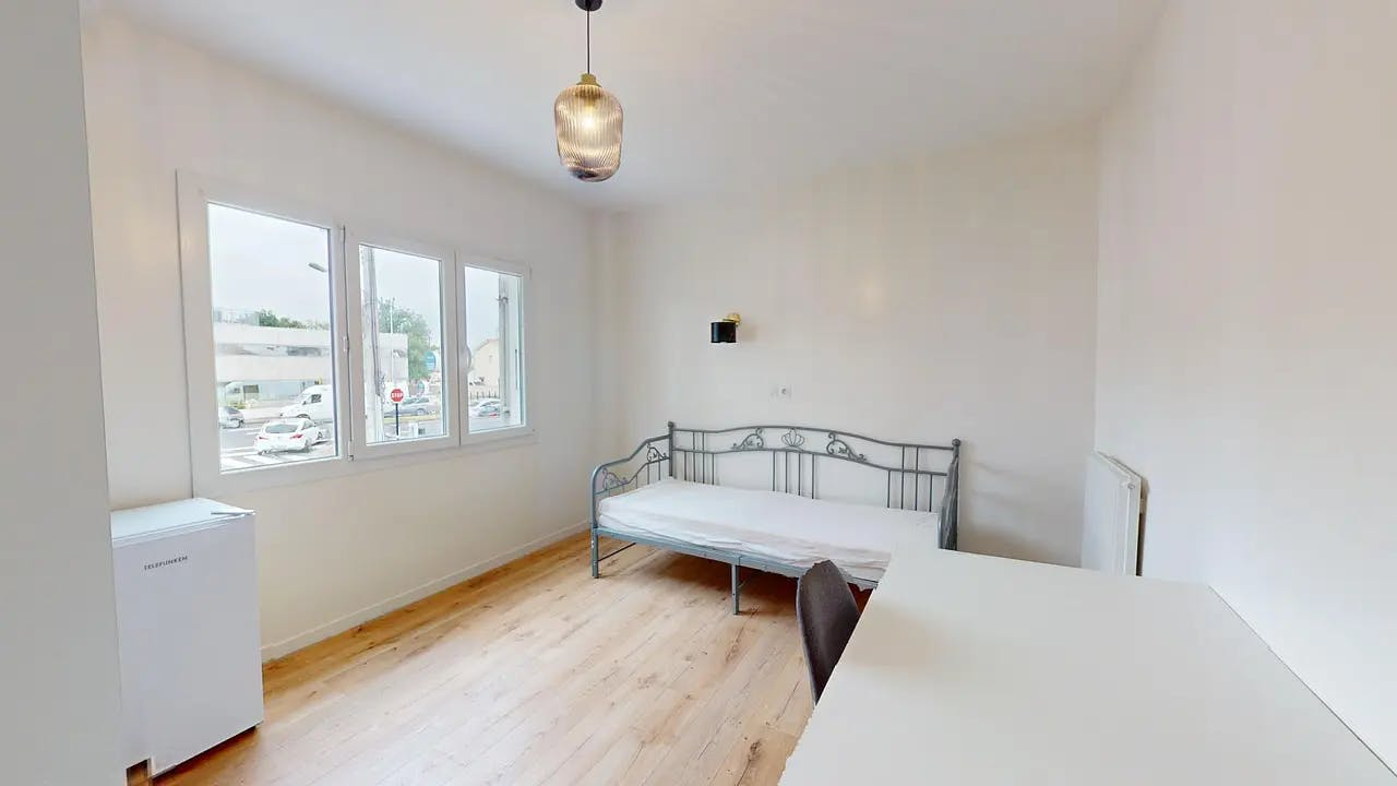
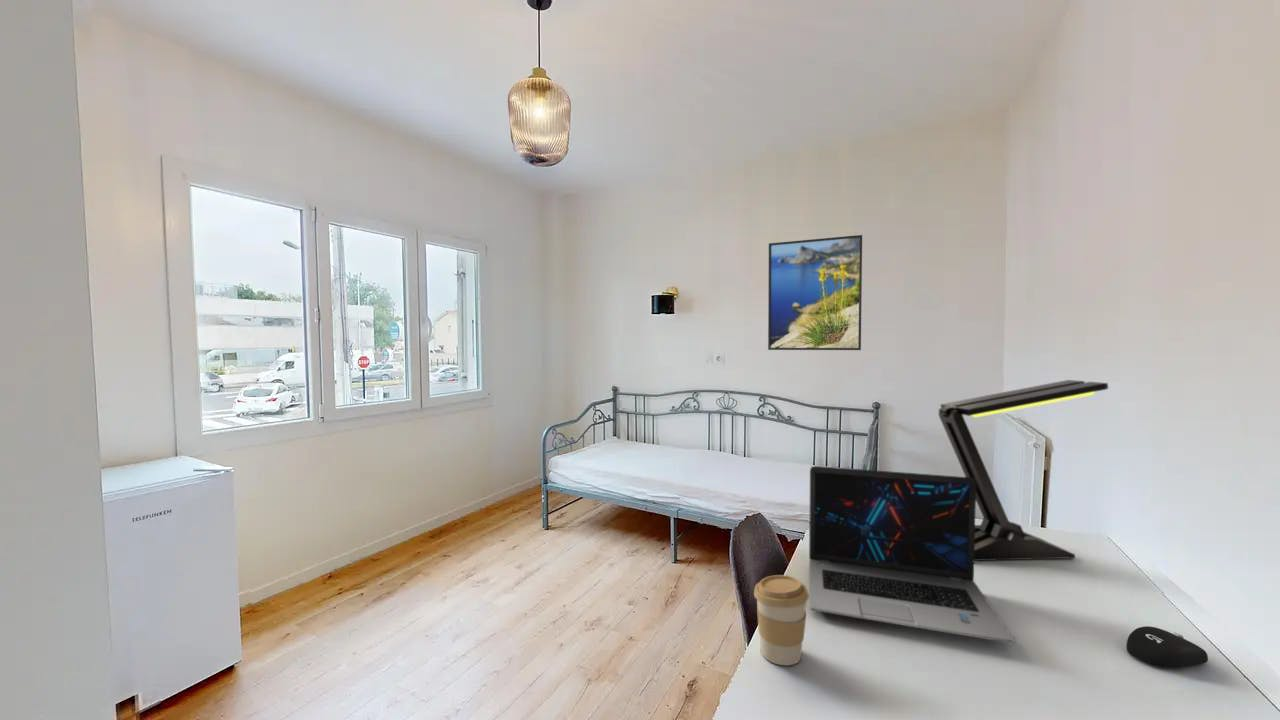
+ desk lamp [938,379,1109,562]
+ computer mouse [1125,625,1209,669]
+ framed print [767,234,863,351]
+ coffee cup [753,574,809,666]
+ laptop [808,465,1014,644]
